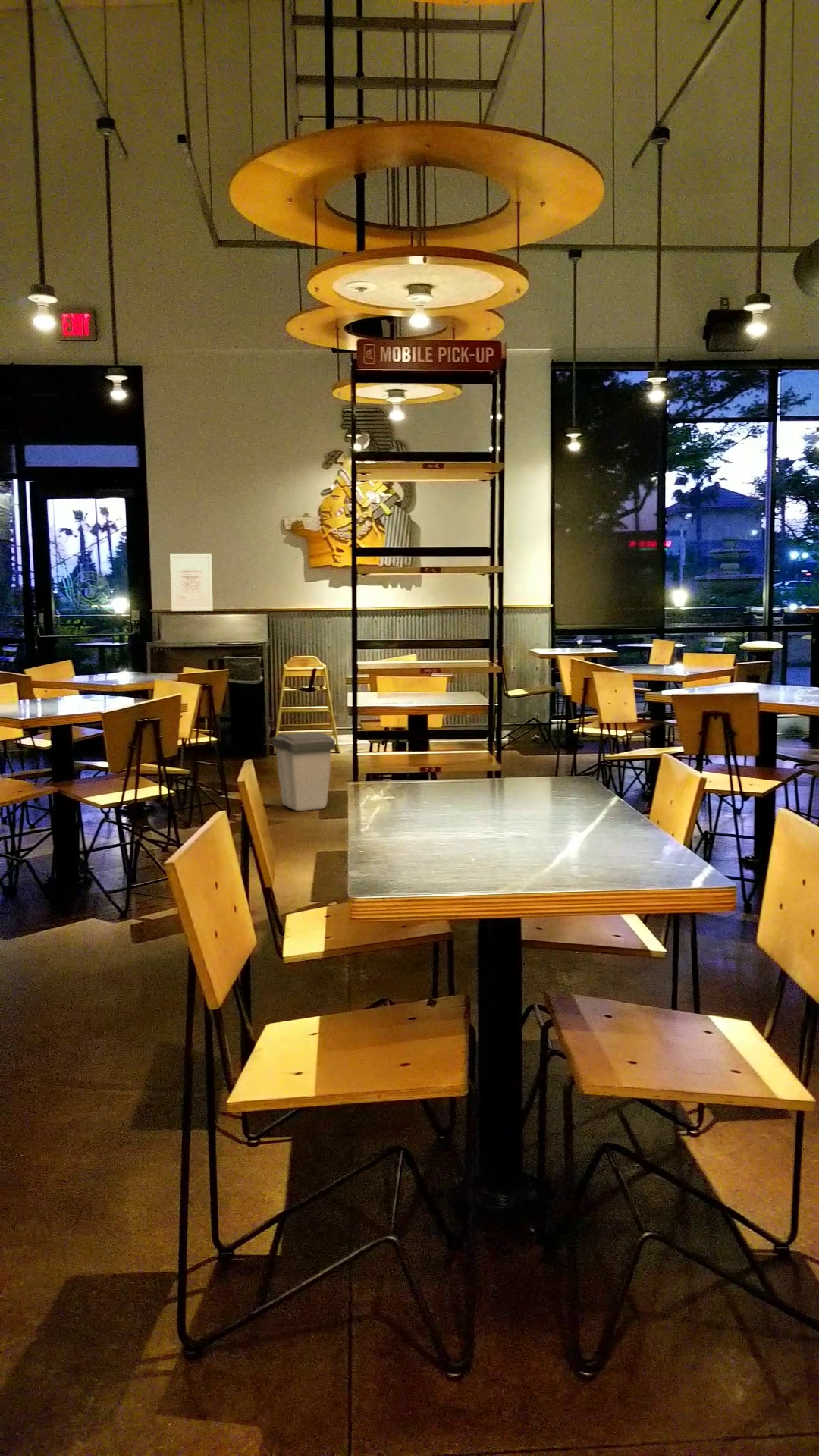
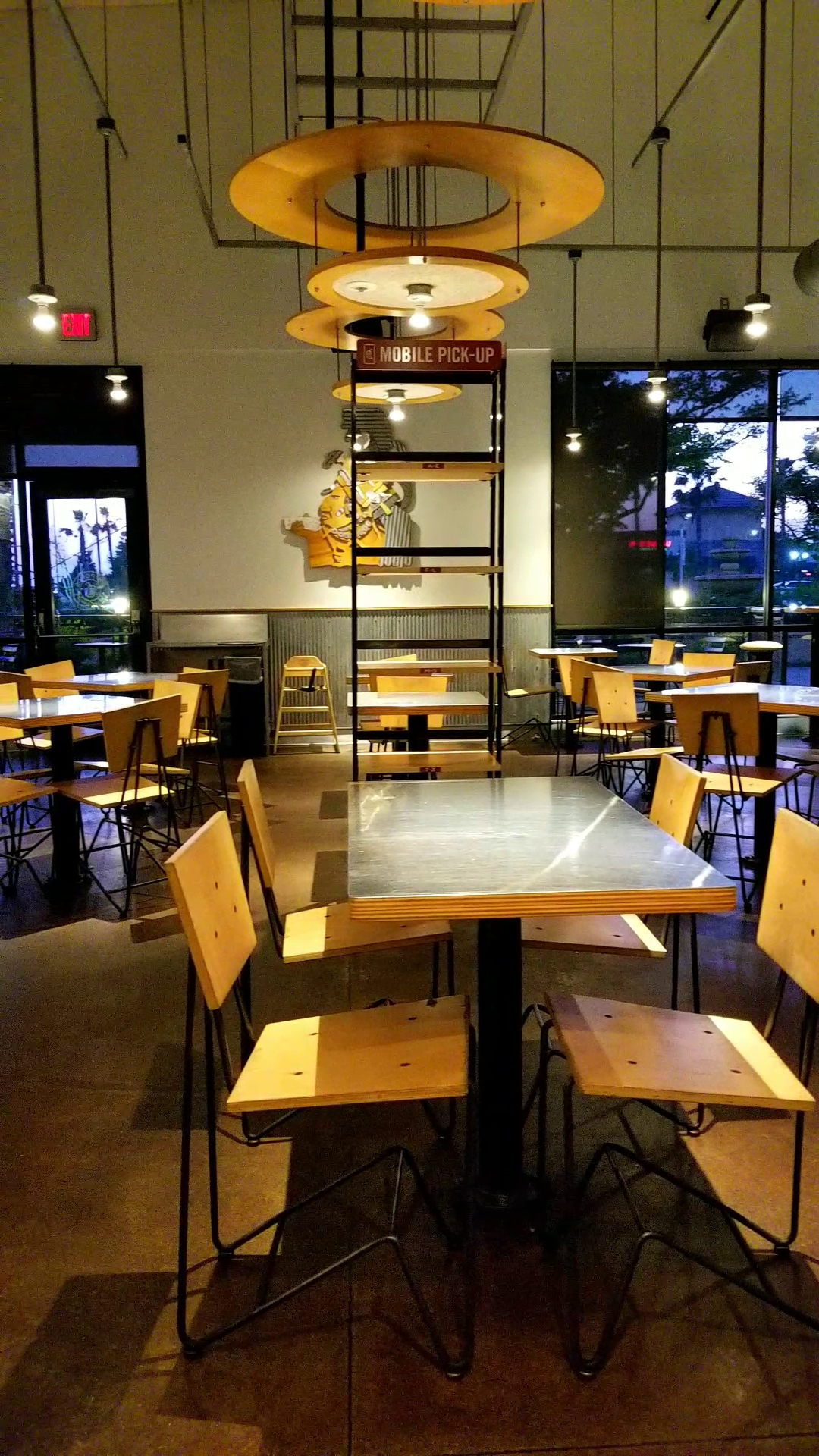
- trash can [271,731,336,811]
- wall art [169,553,214,612]
